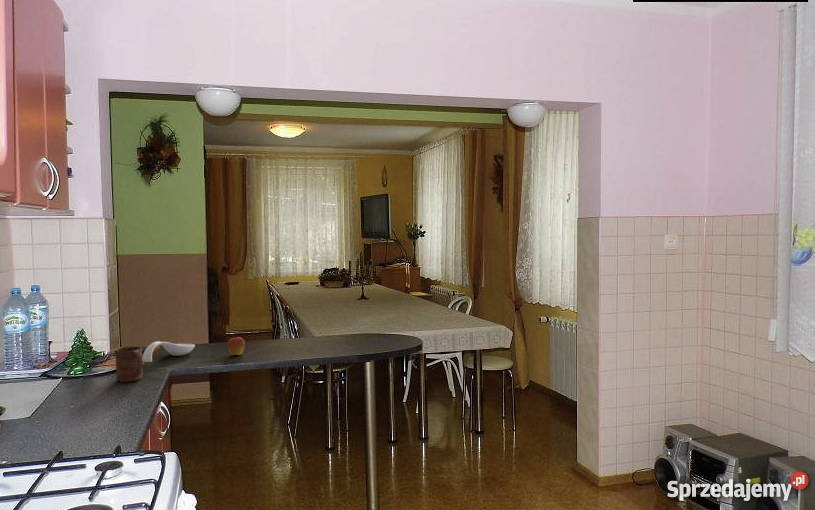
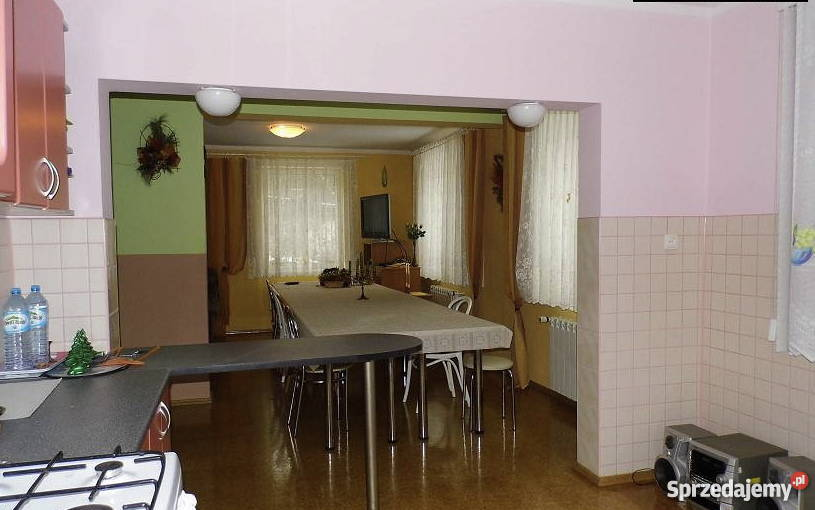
- fruit [227,334,246,356]
- cup [115,346,143,383]
- spoon rest [142,341,196,363]
